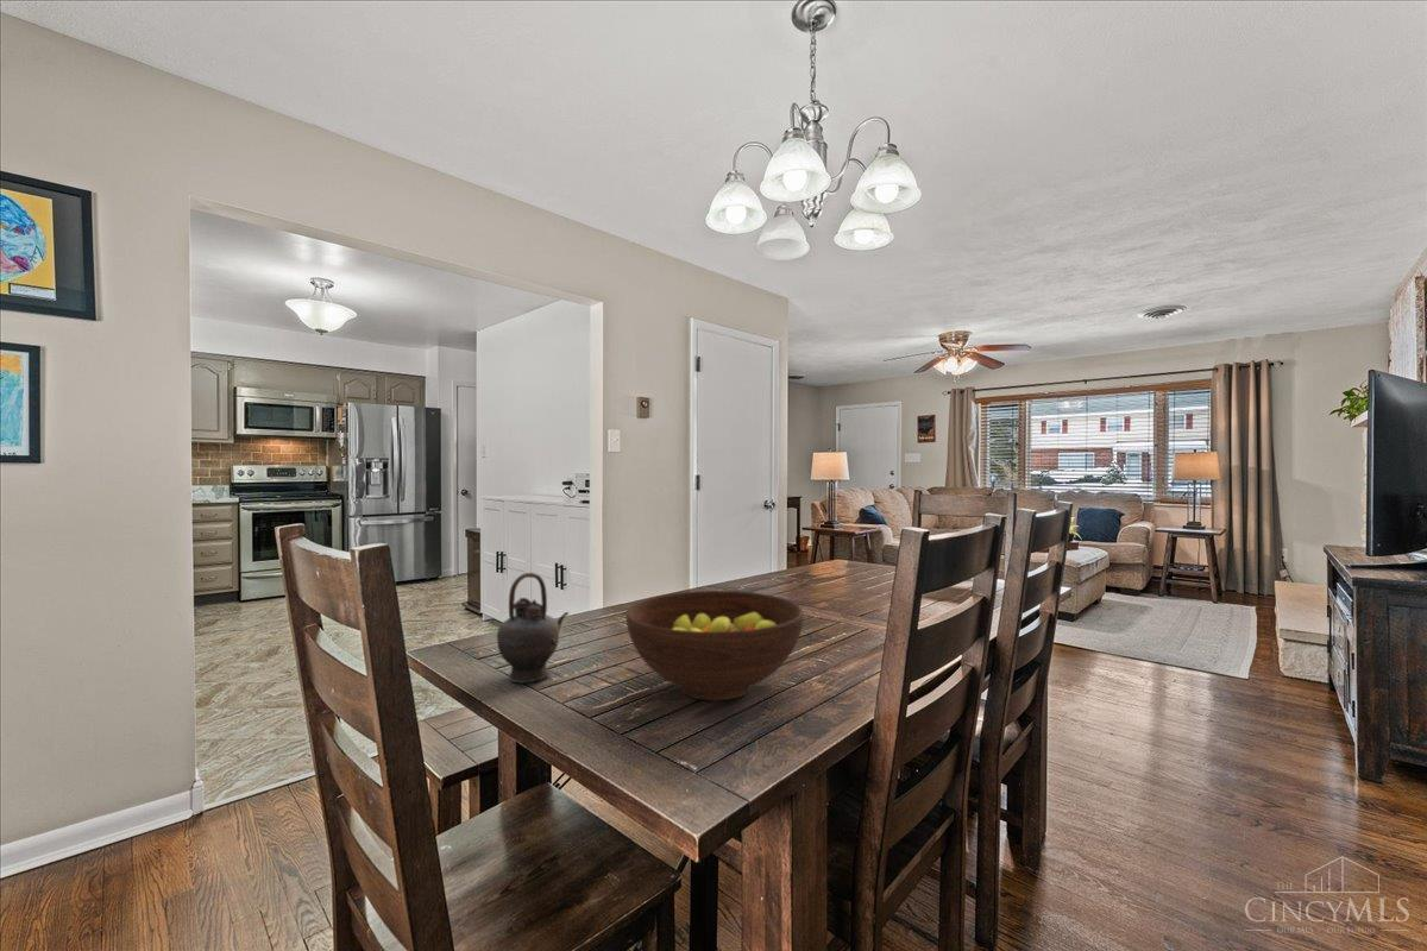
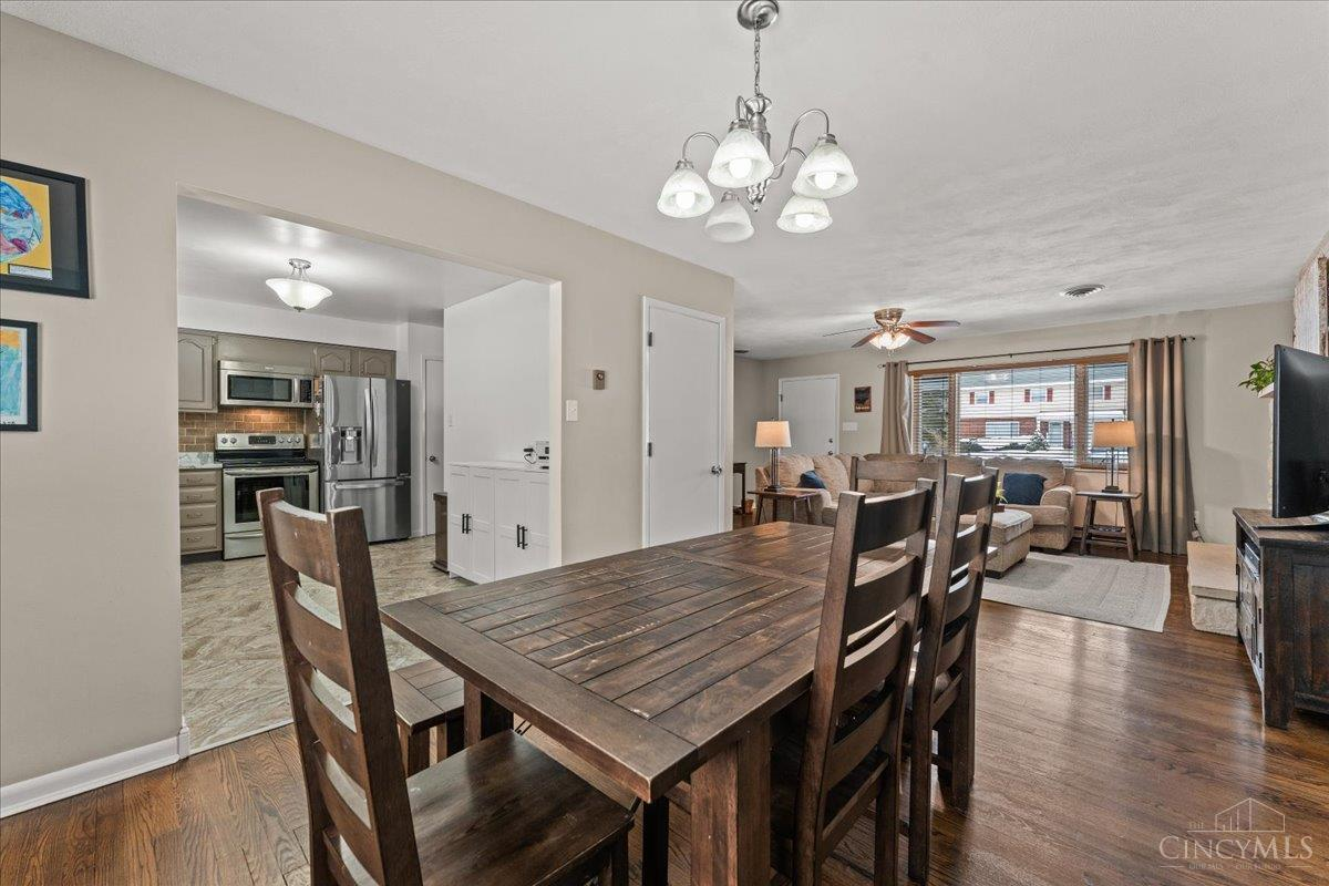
- fruit bowl [624,590,805,701]
- teapot [496,572,570,684]
